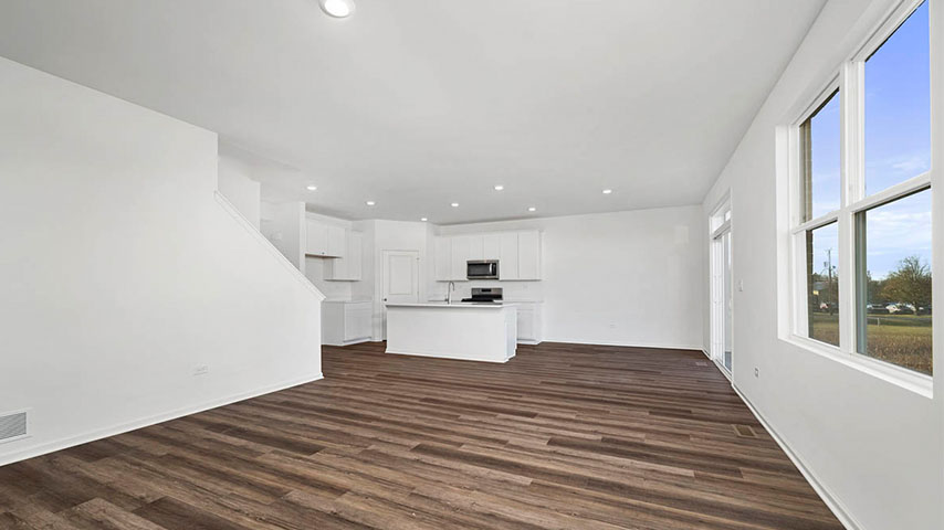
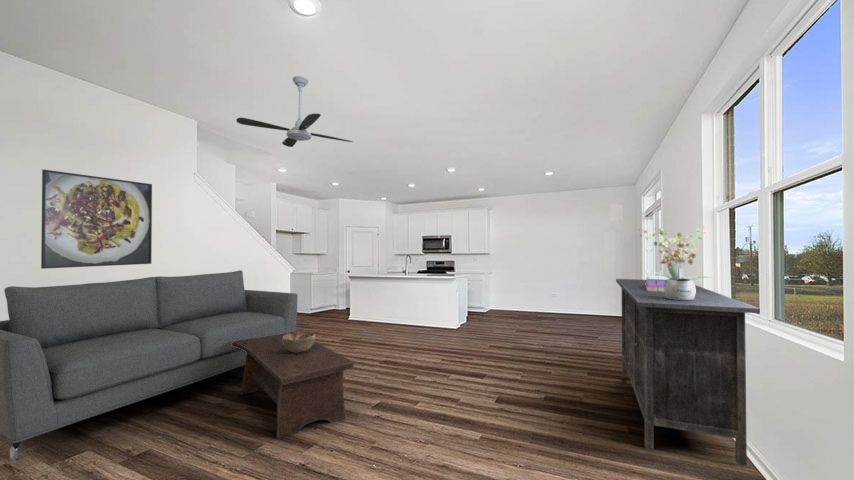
+ potted plant [638,225,714,300]
+ sideboard [615,278,761,467]
+ ceiling fan [235,75,354,148]
+ stack of books [645,275,672,292]
+ sofa [0,269,299,465]
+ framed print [40,169,153,270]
+ coffee table [231,330,355,439]
+ decorative bowl [282,331,317,353]
